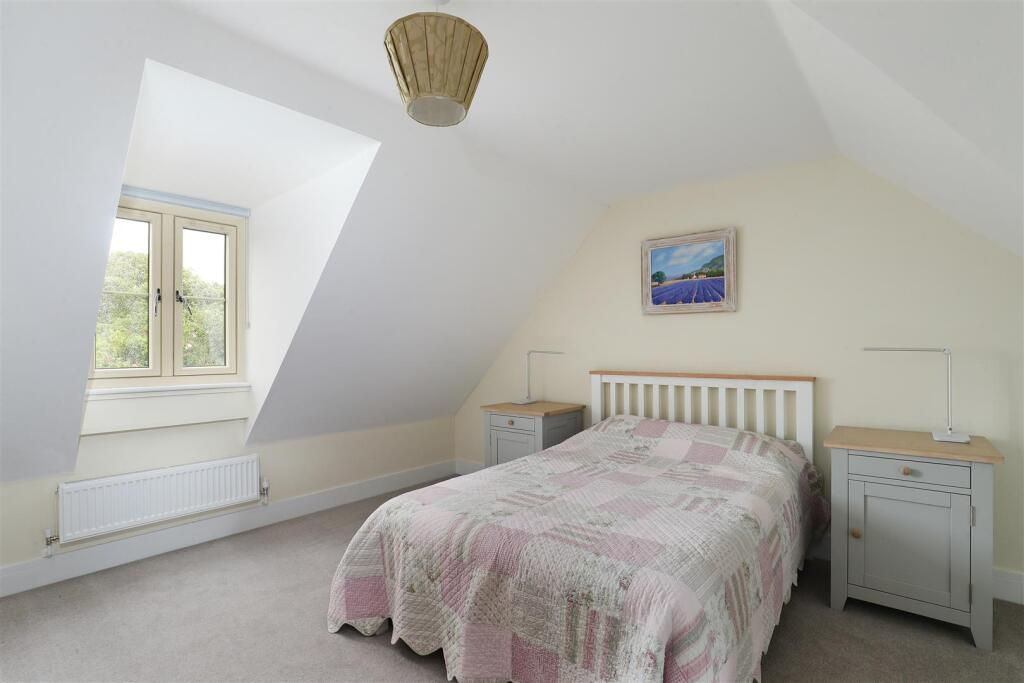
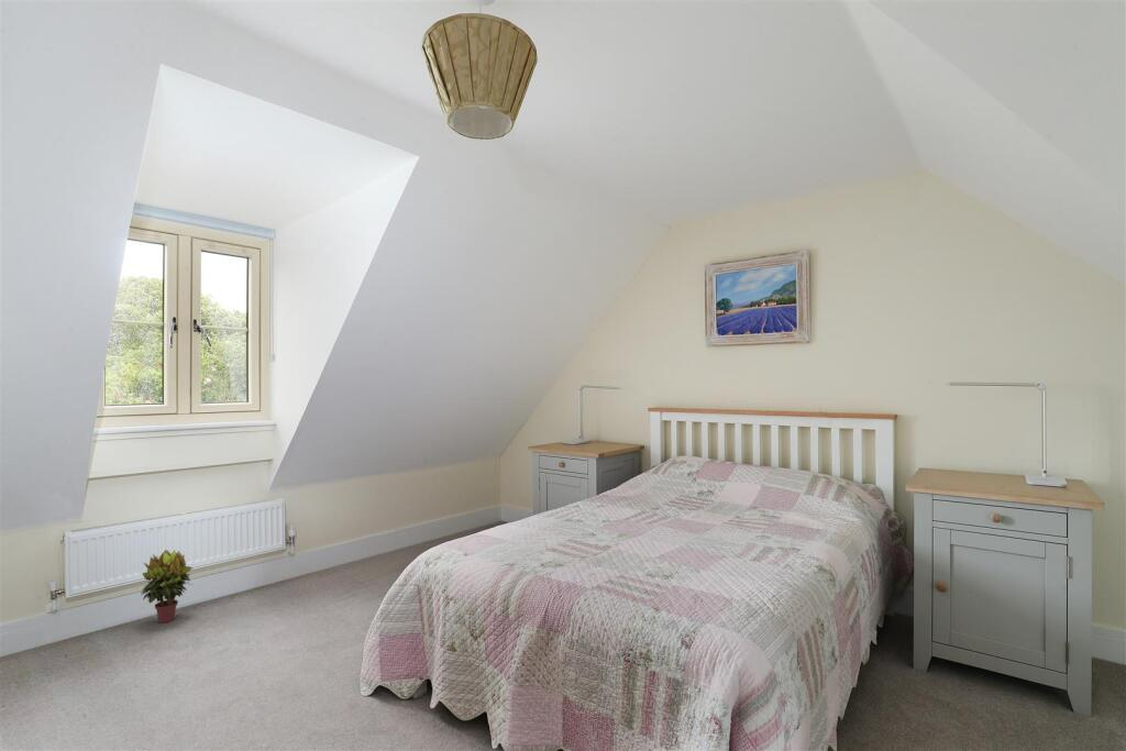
+ potted plant [140,549,195,623]
